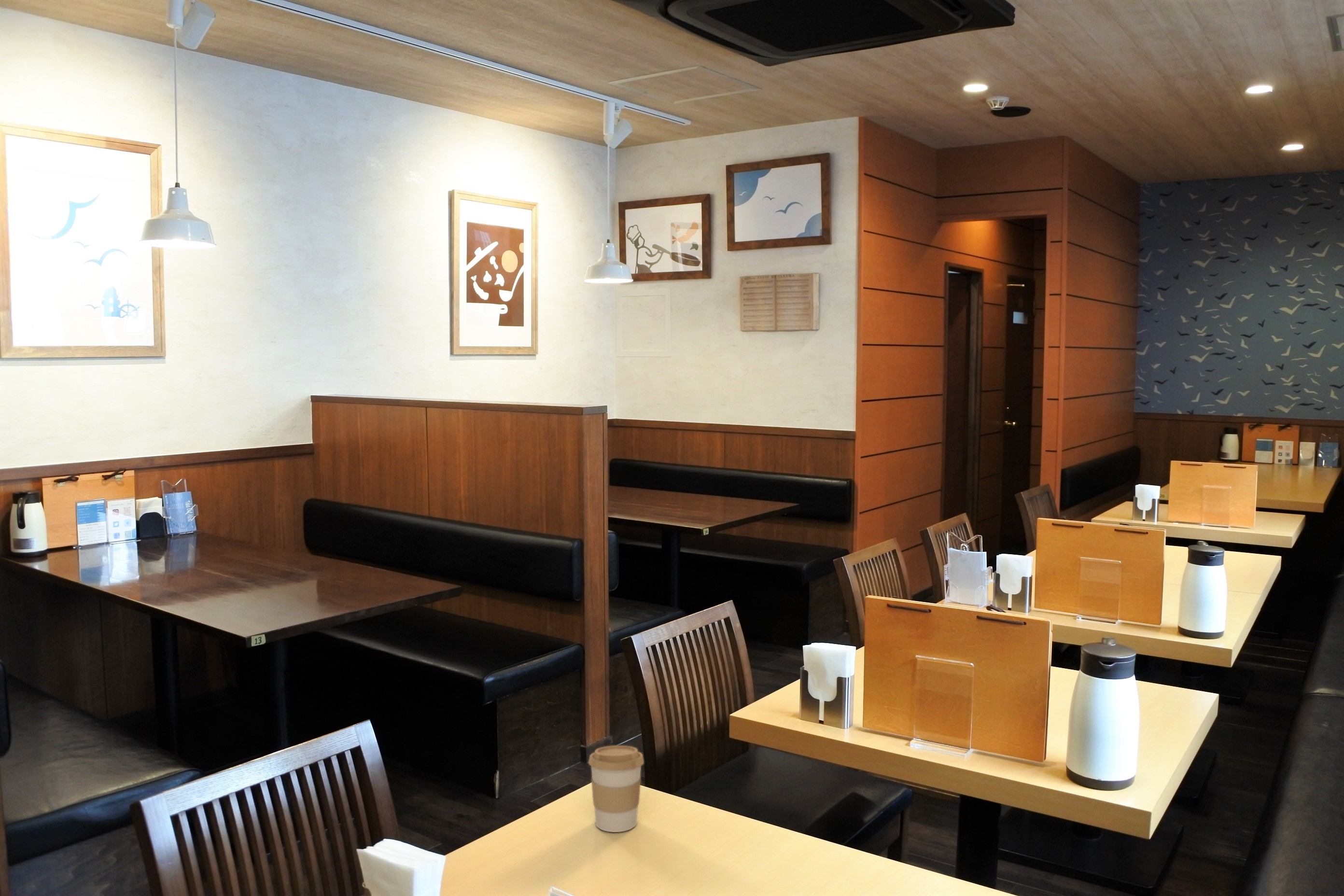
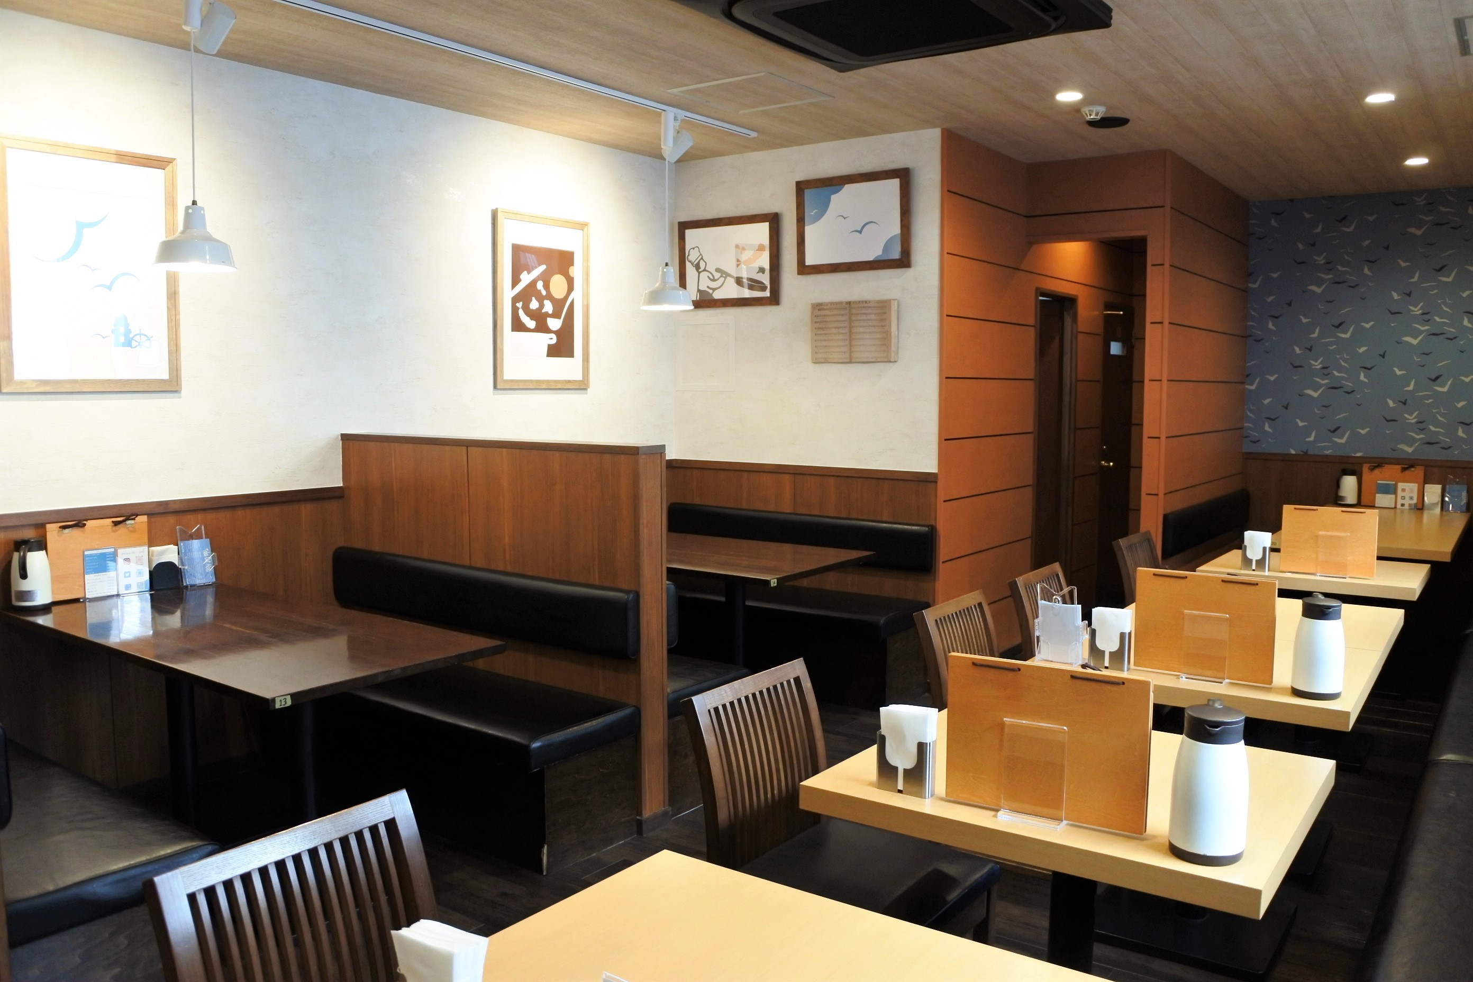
- coffee cup [588,745,644,833]
